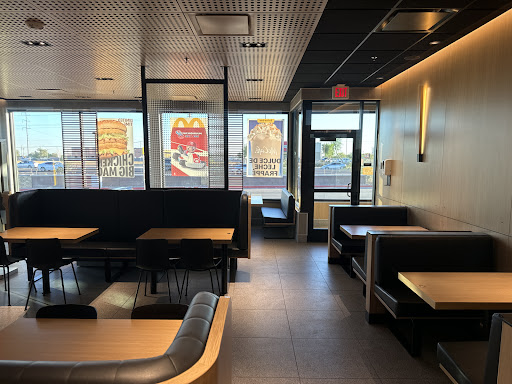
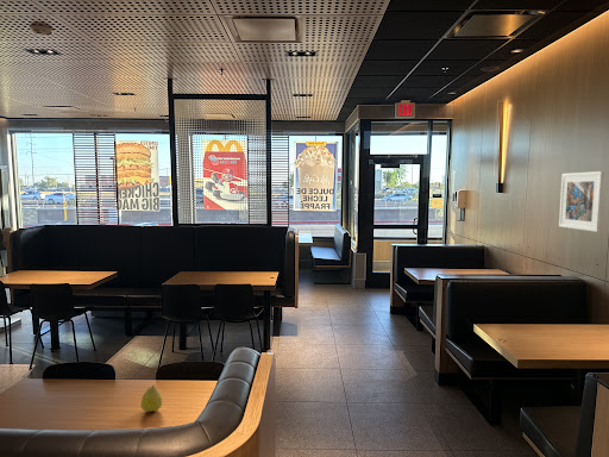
+ fruit [139,383,163,413]
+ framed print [558,170,605,233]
